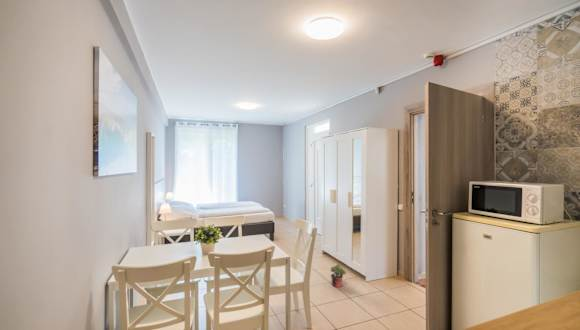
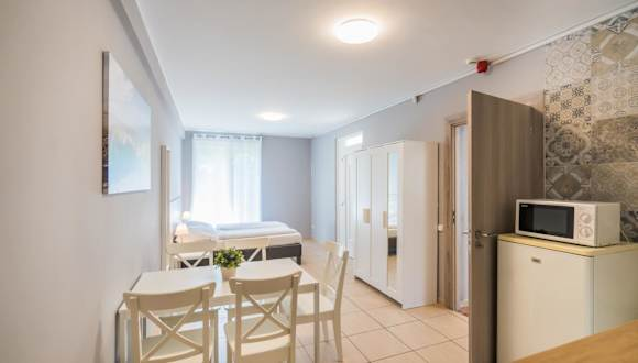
- potted plant [329,263,348,288]
